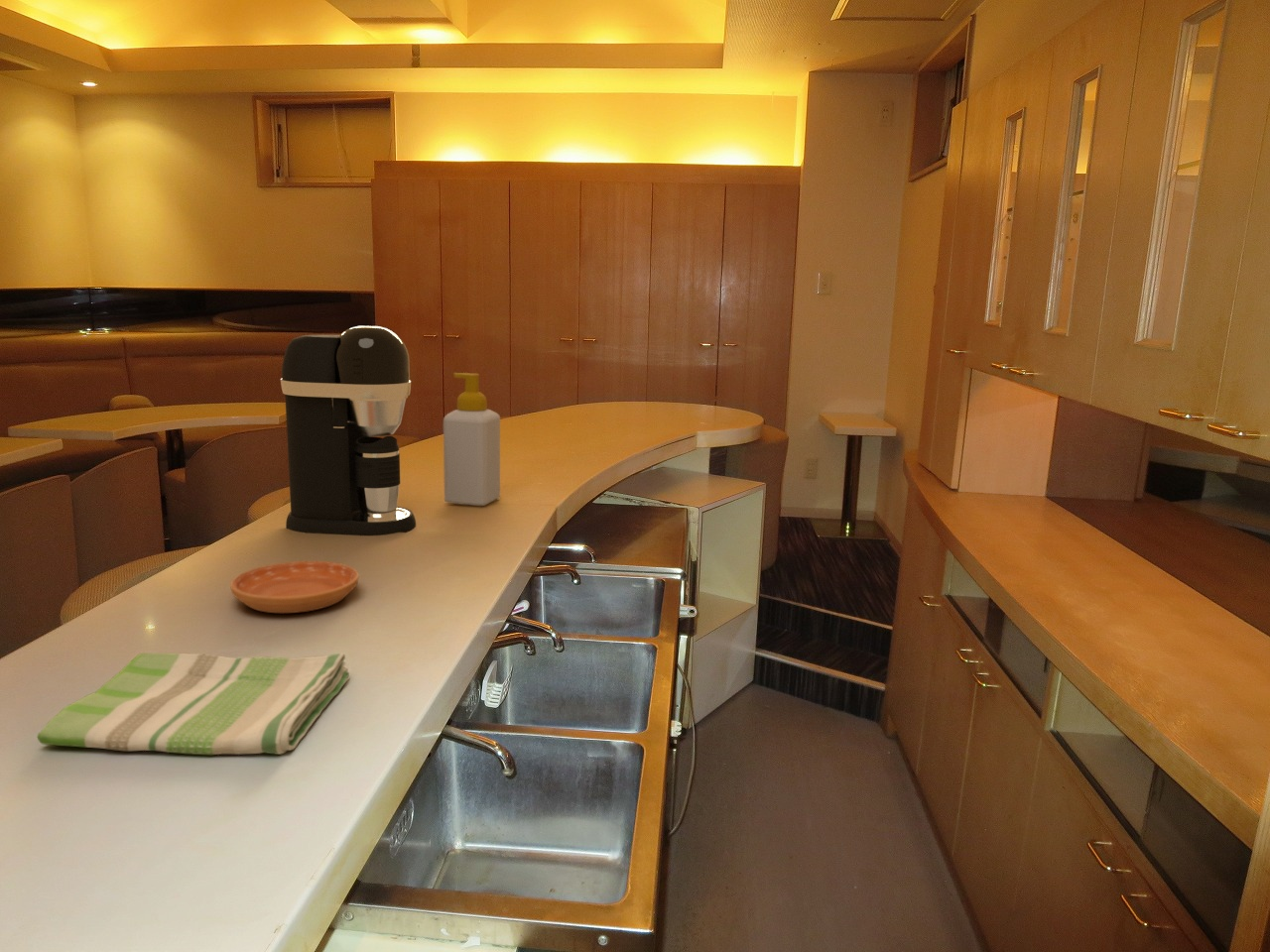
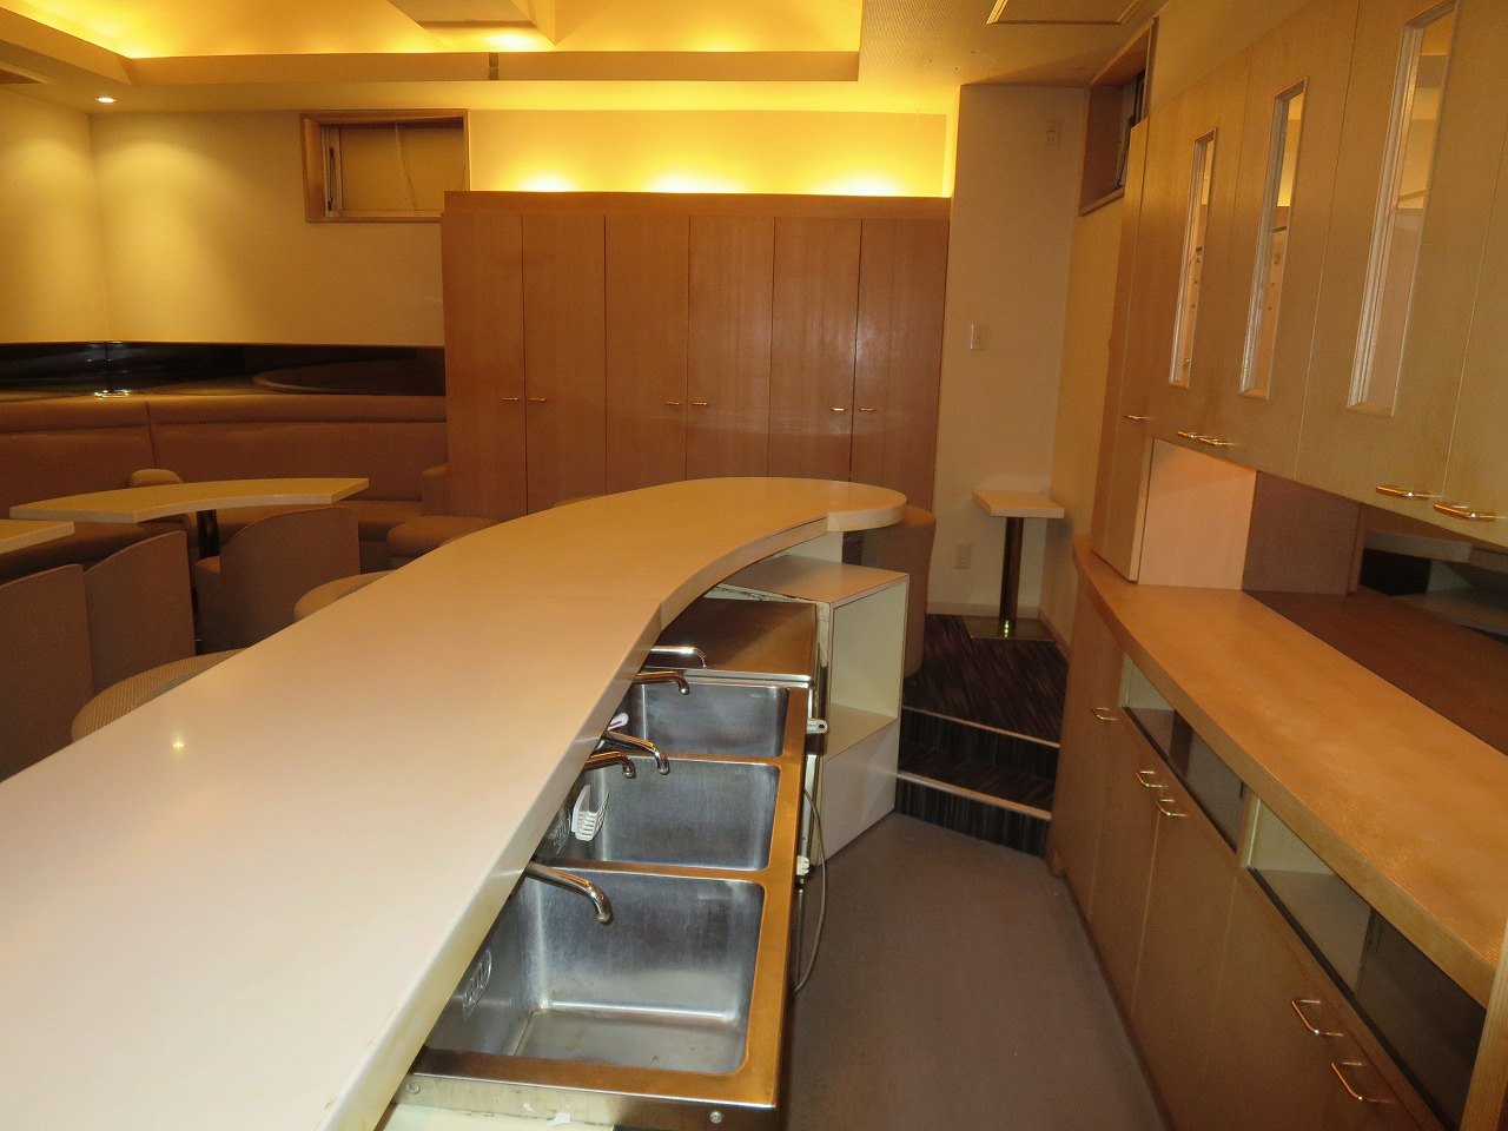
- coffee maker [280,325,417,536]
- saucer [229,560,359,614]
- soap bottle [443,372,501,507]
- dish towel [37,653,350,756]
